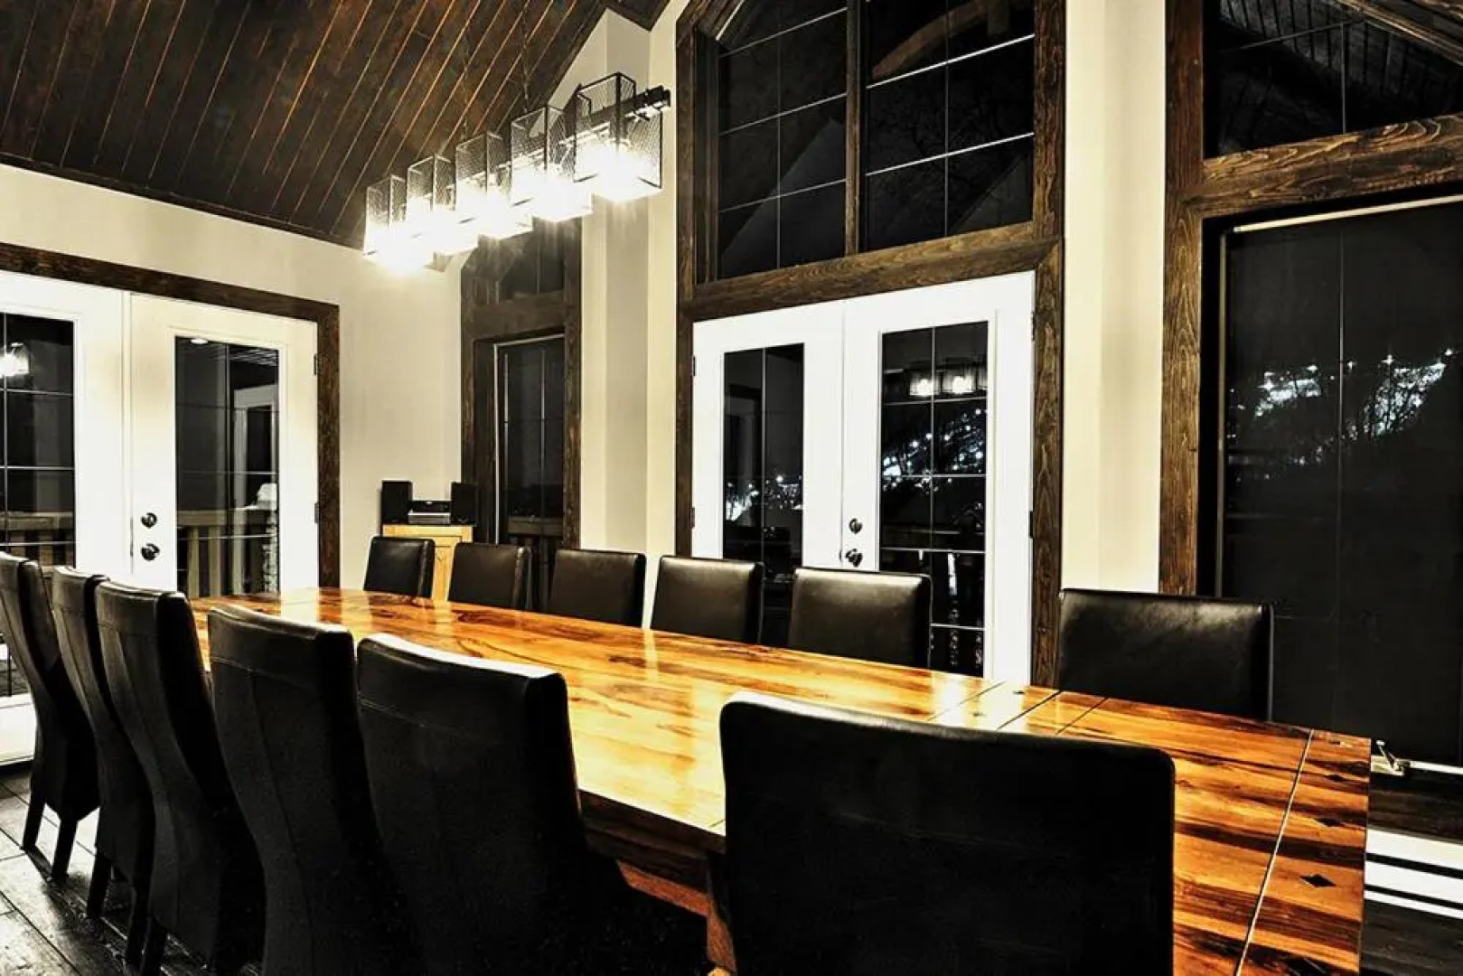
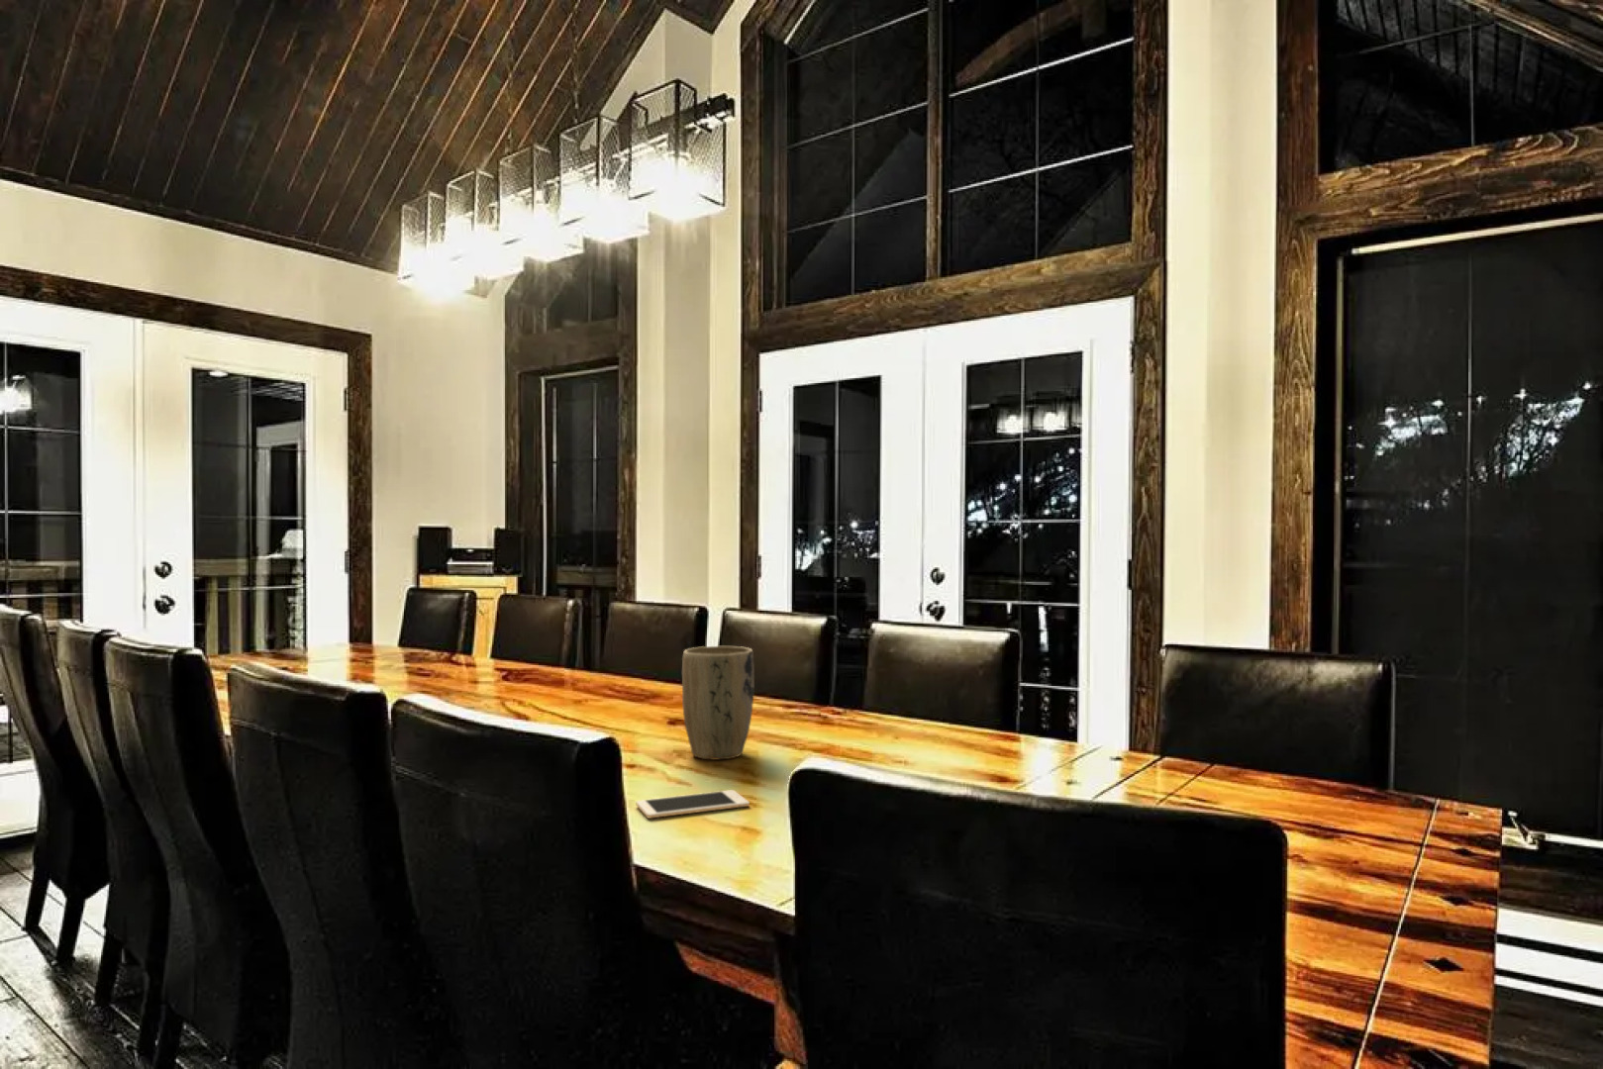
+ cell phone [636,789,751,820]
+ plant pot [682,645,756,761]
